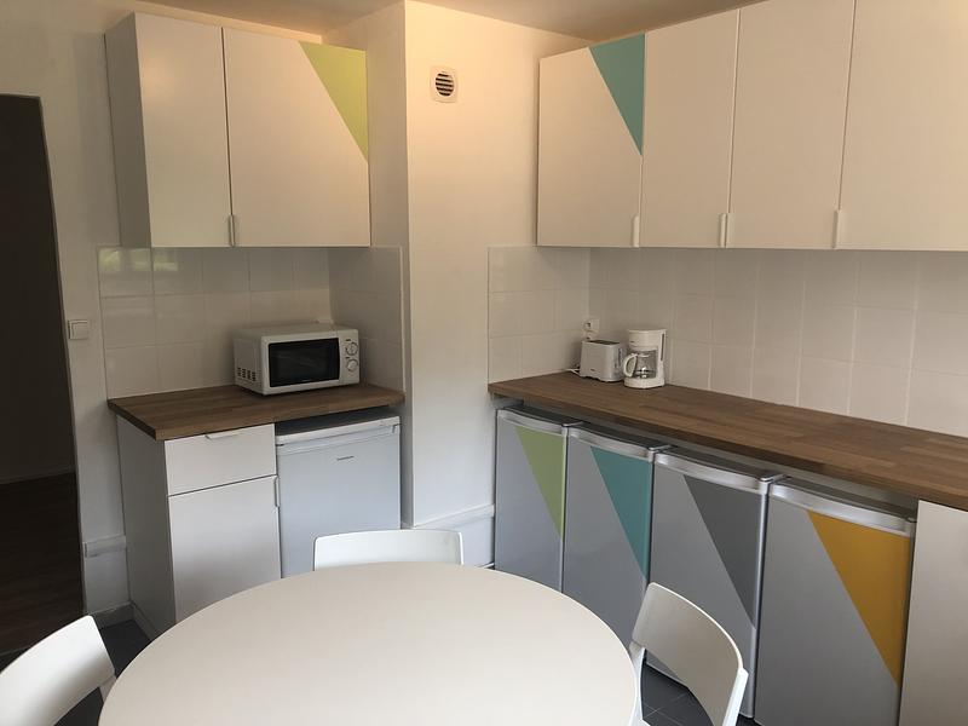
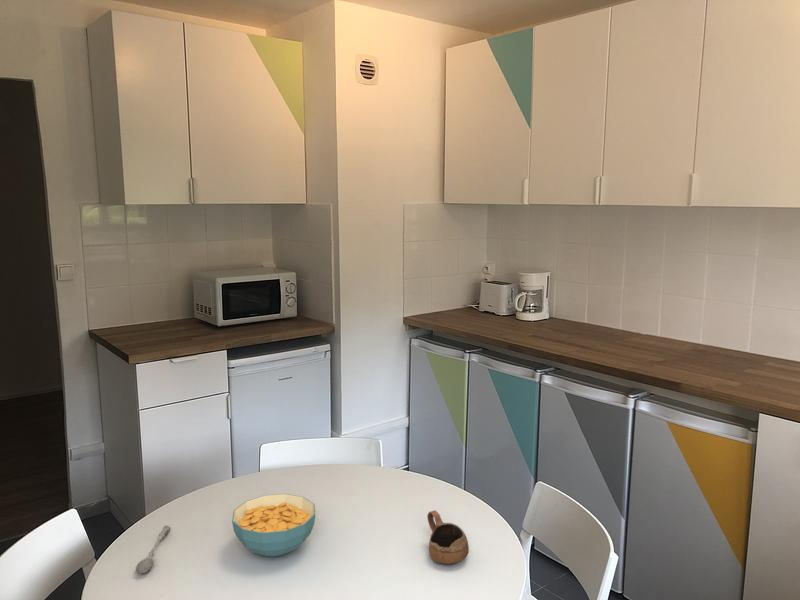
+ cereal bowl [231,493,316,558]
+ cup [426,509,470,565]
+ soupspoon [135,525,171,574]
